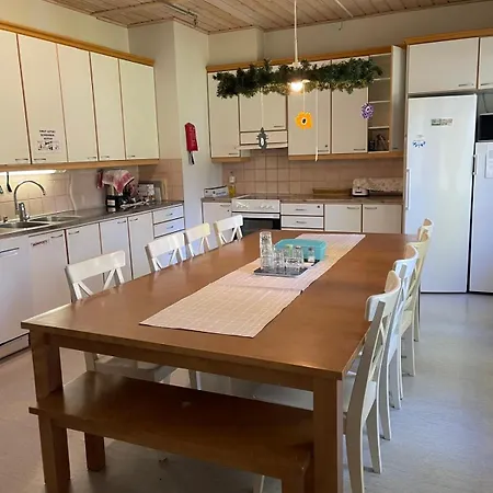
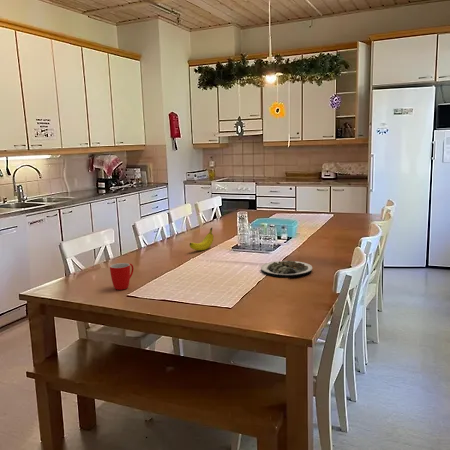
+ plate [260,260,313,278]
+ fruit [189,227,214,251]
+ mug [109,262,135,291]
